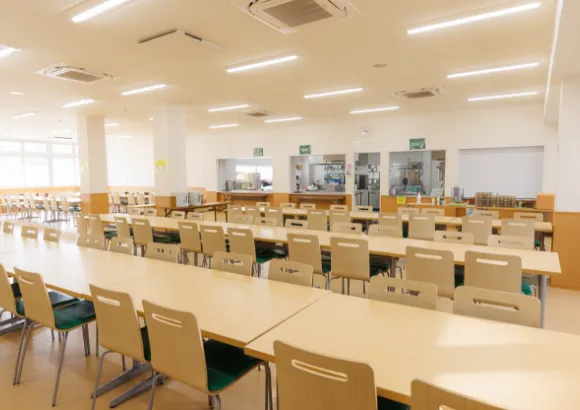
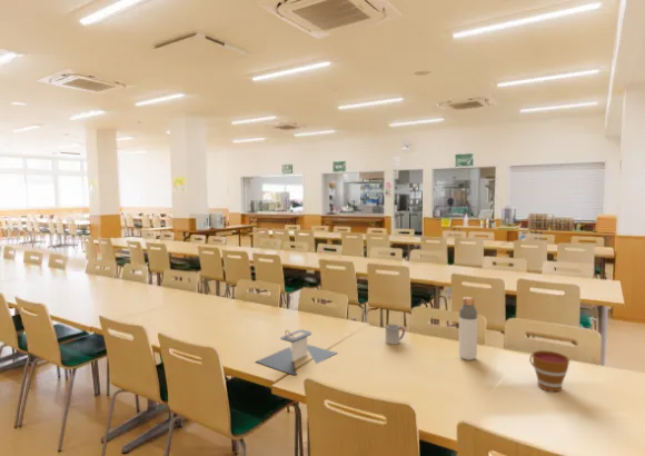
+ cup [528,349,570,393]
+ tray [255,329,338,376]
+ bottle [458,296,478,361]
+ cup [385,324,406,346]
